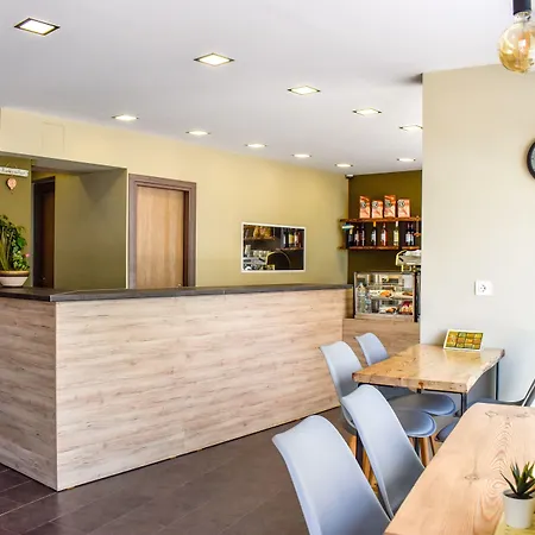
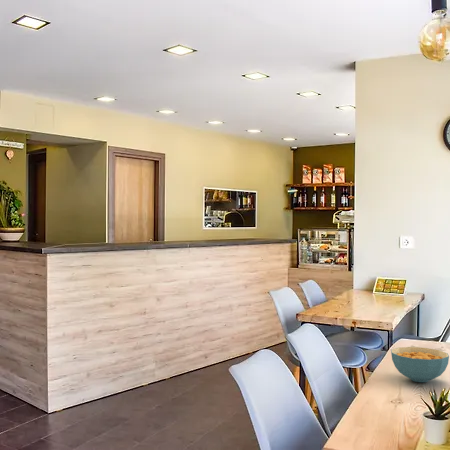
+ cereal bowl [390,346,450,383]
